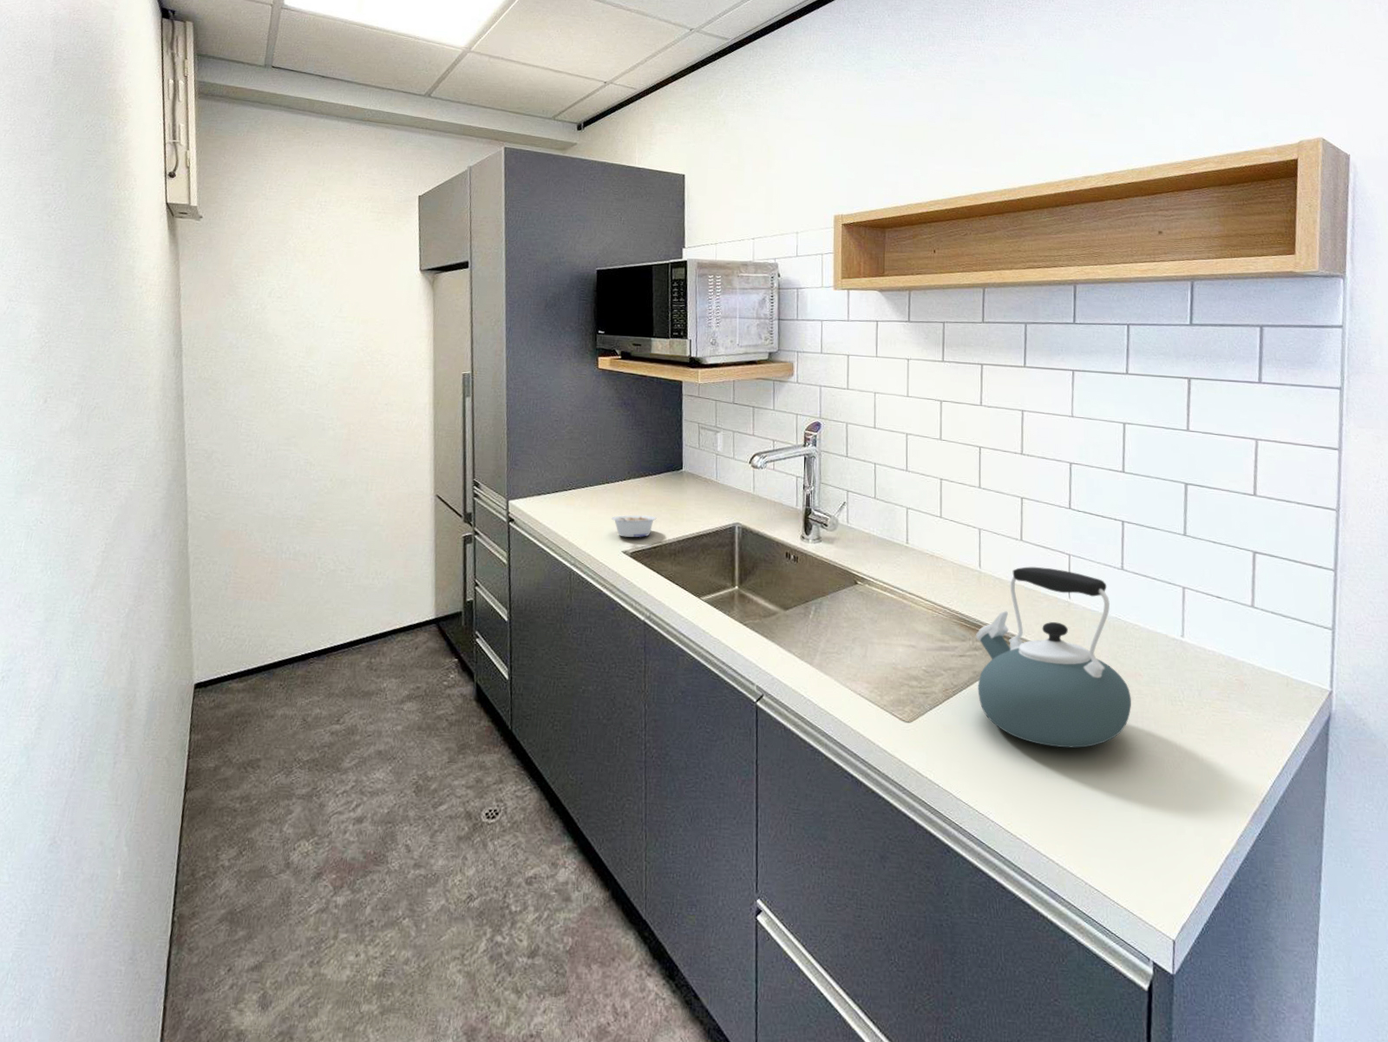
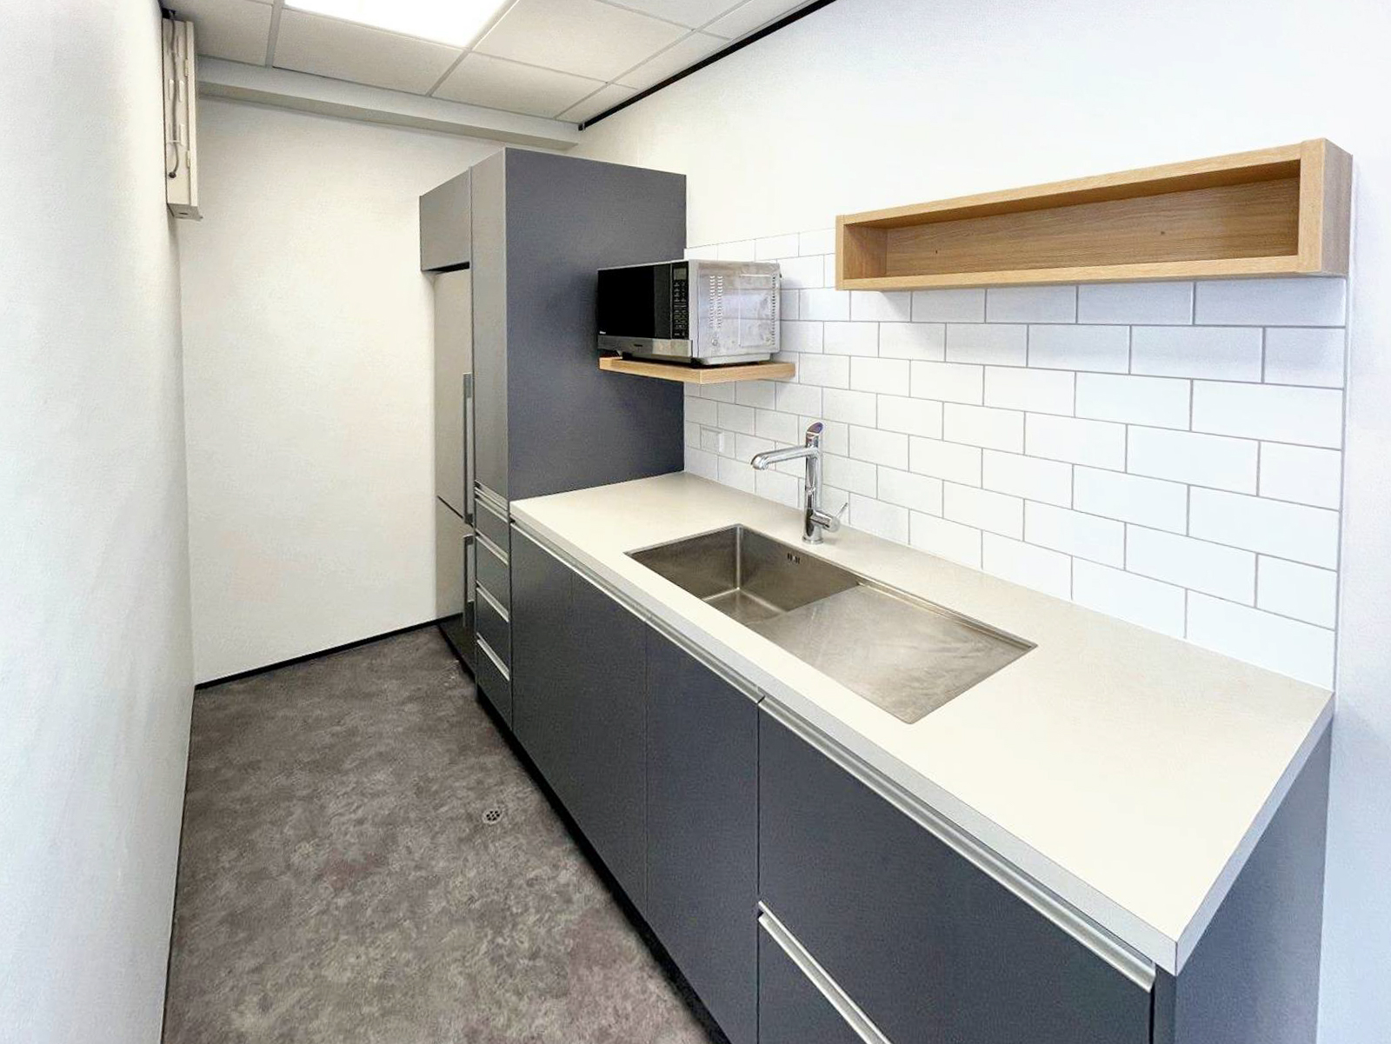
- kettle [975,567,1132,748]
- legume [611,514,657,537]
